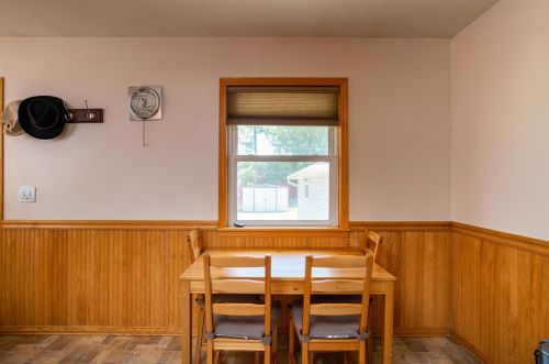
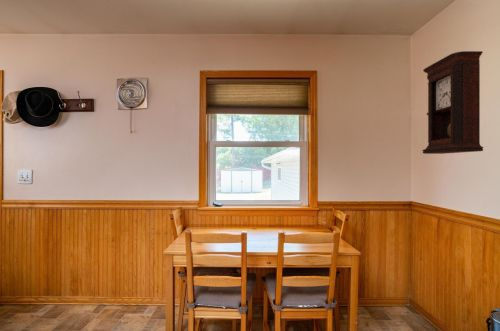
+ pendulum clock [421,50,484,155]
